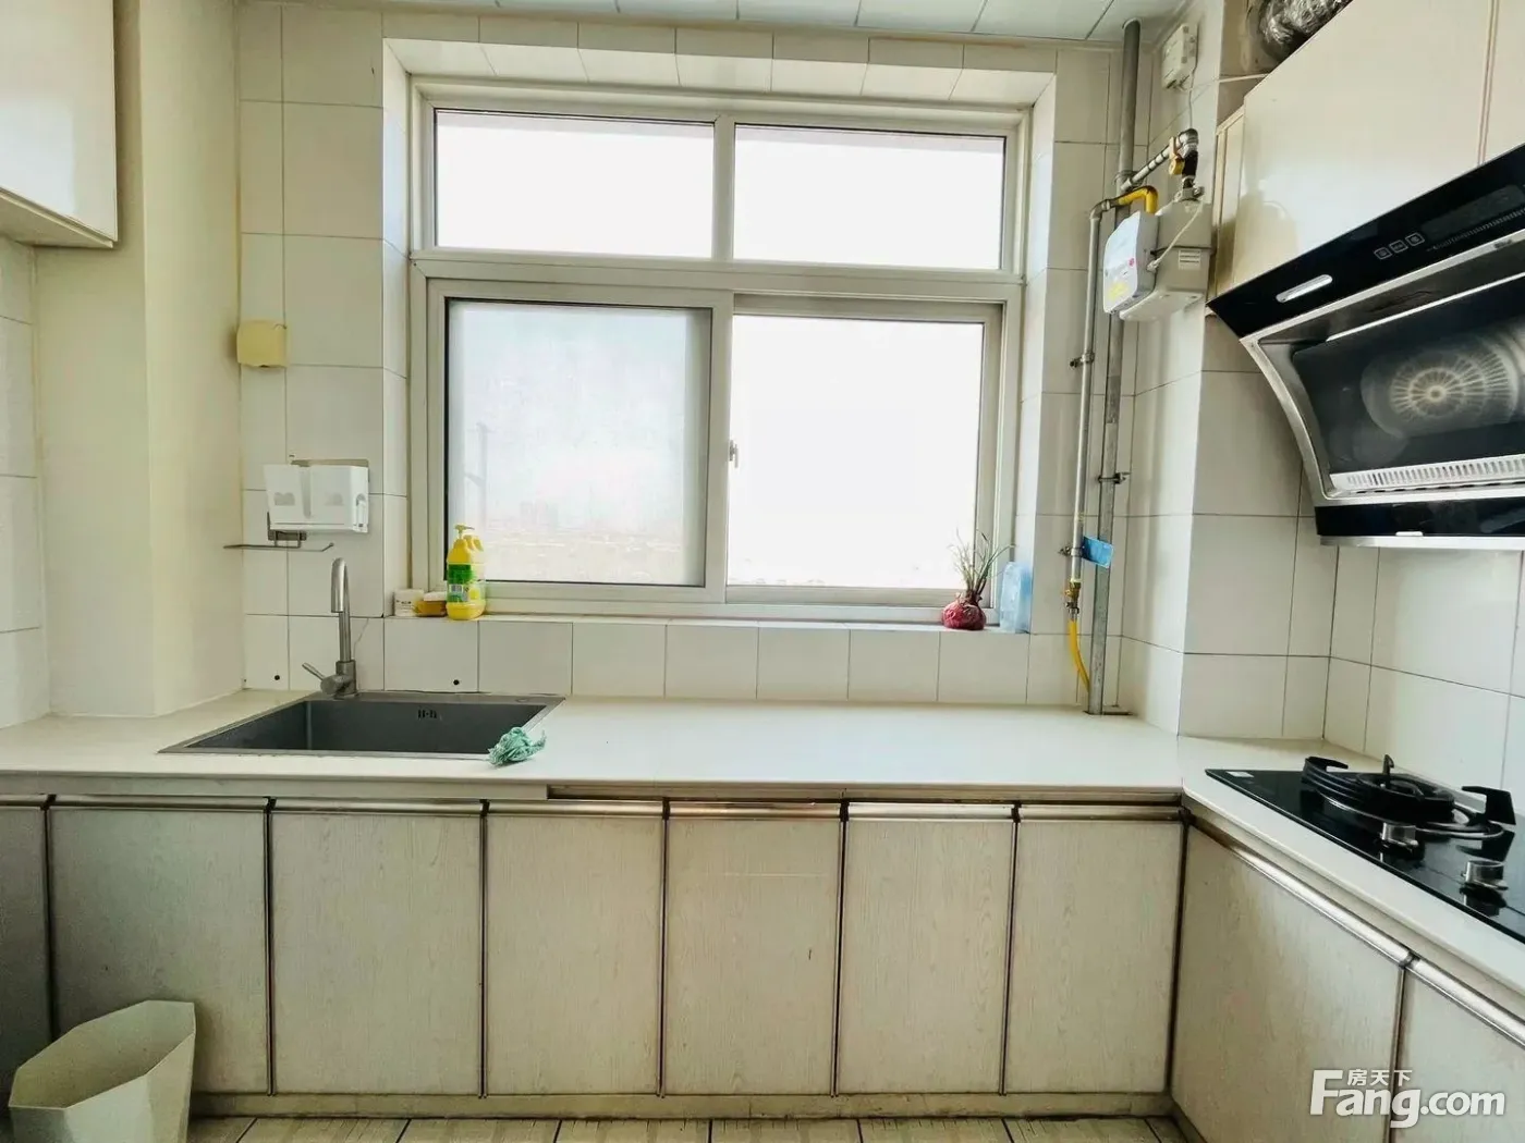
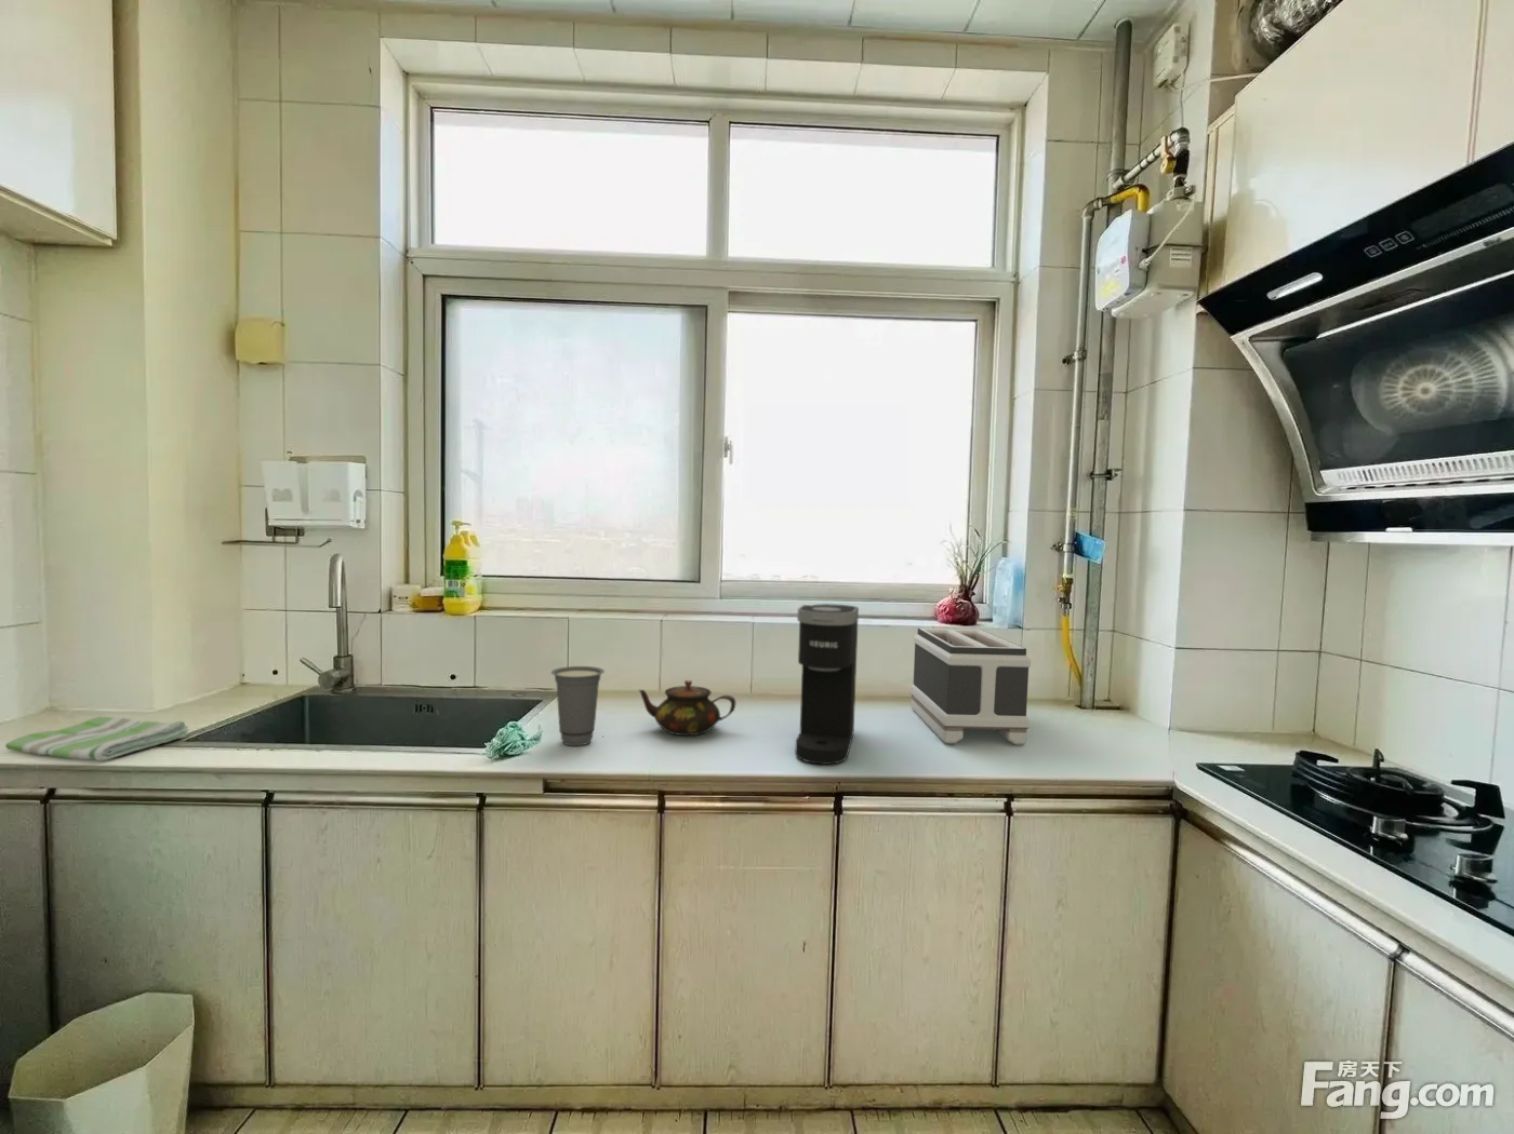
+ dish towel [5,716,191,761]
+ toaster [910,628,1031,747]
+ cup [551,666,606,747]
+ teapot [637,679,737,736]
+ coffee maker [794,603,860,766]
